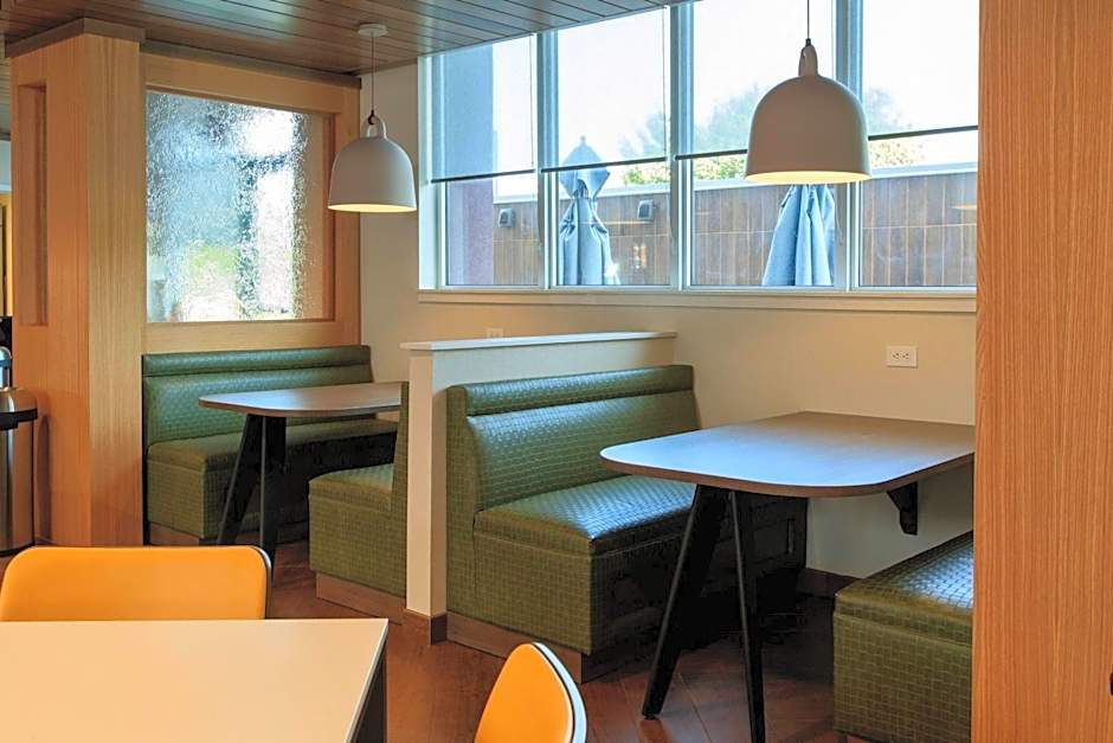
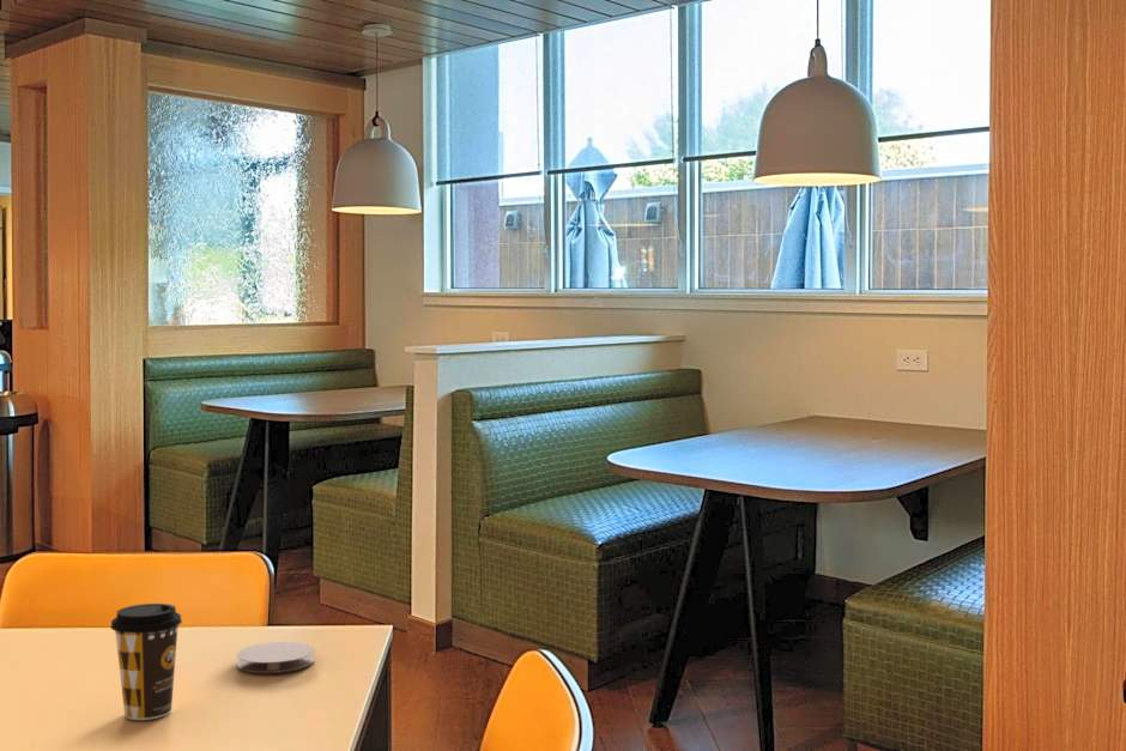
+ coaster [236,641,316,674]
+ coffee cup [109,602,183,721]
